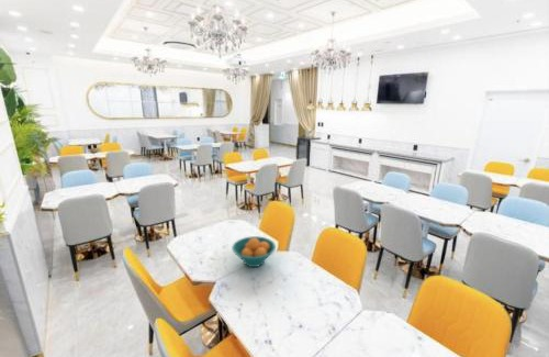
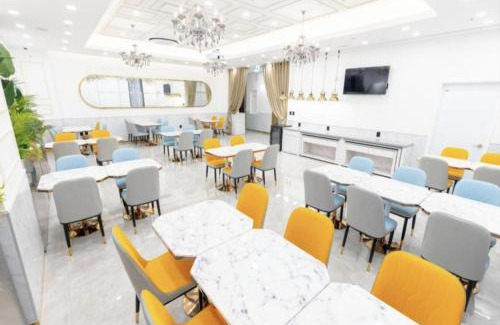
- fruit bowl [231,235,277,268]
